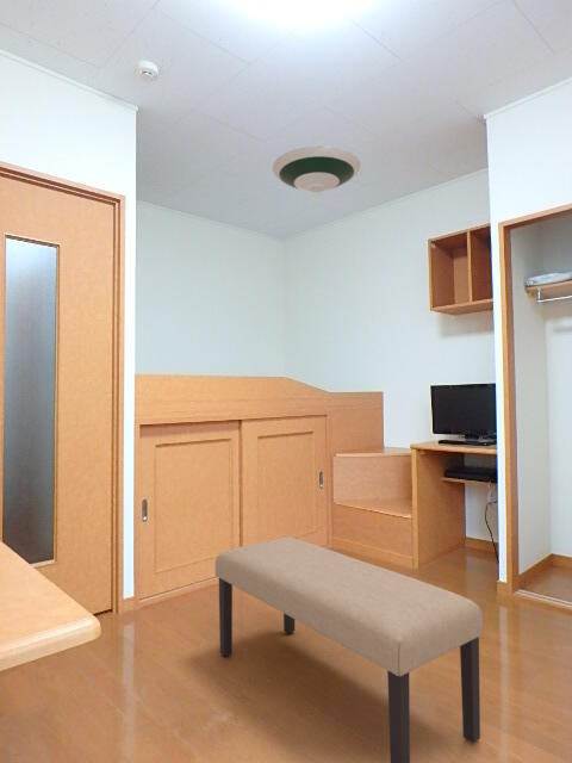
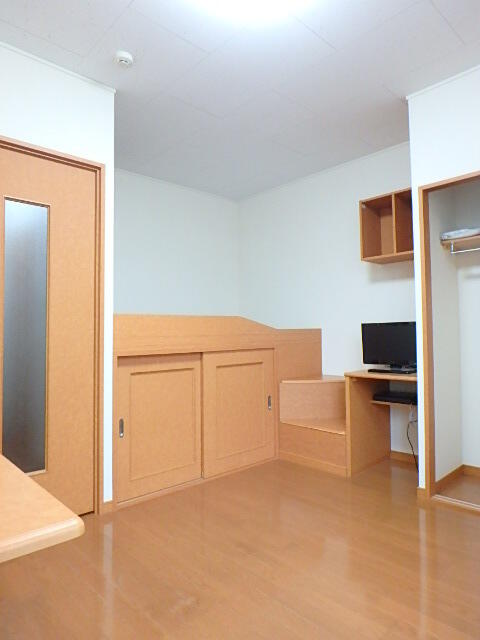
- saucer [272,145,362,193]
- bench [214,536,485,763]
